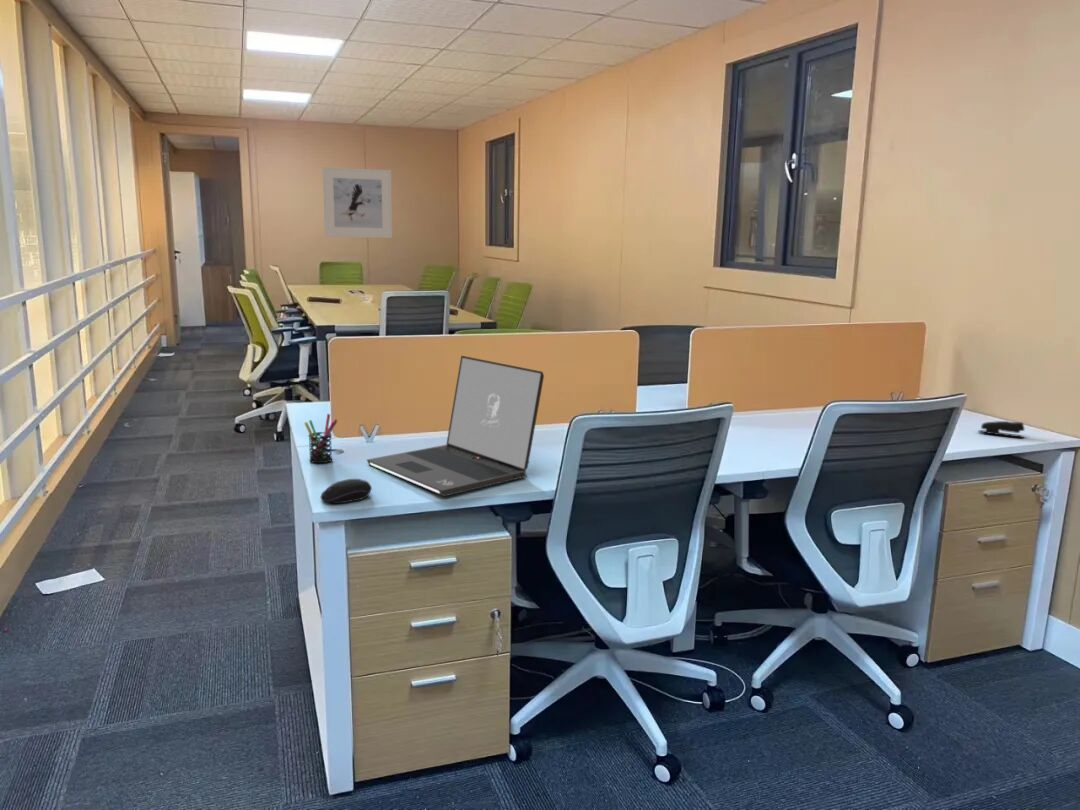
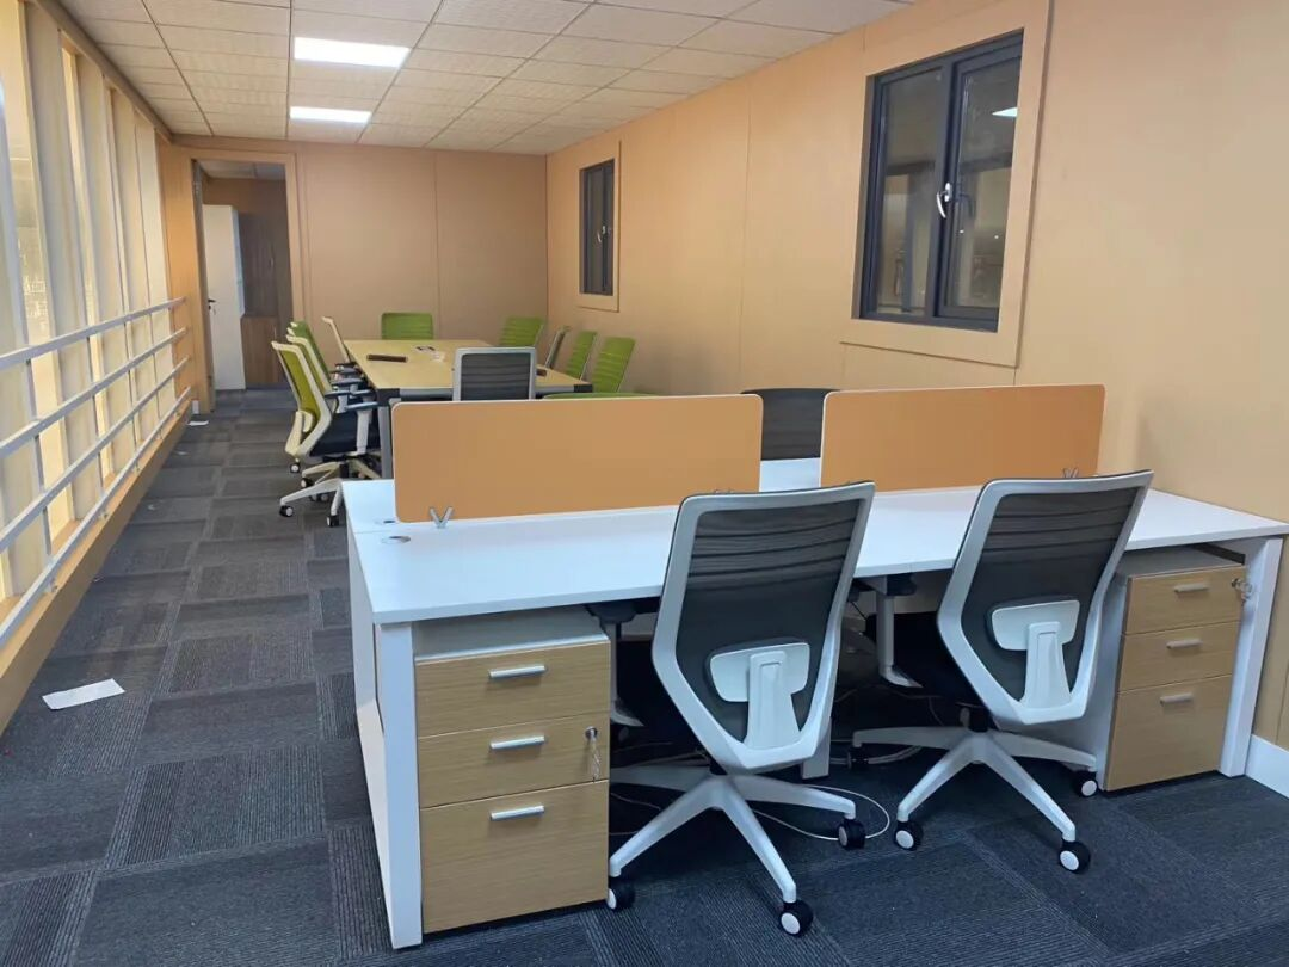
- computer mouse [319,478,373,504]
- pen holder [303,413,338,464]
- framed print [322,166,393,239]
- laptop [366,355,545,497]
- stapler [977,420,1026,439]
